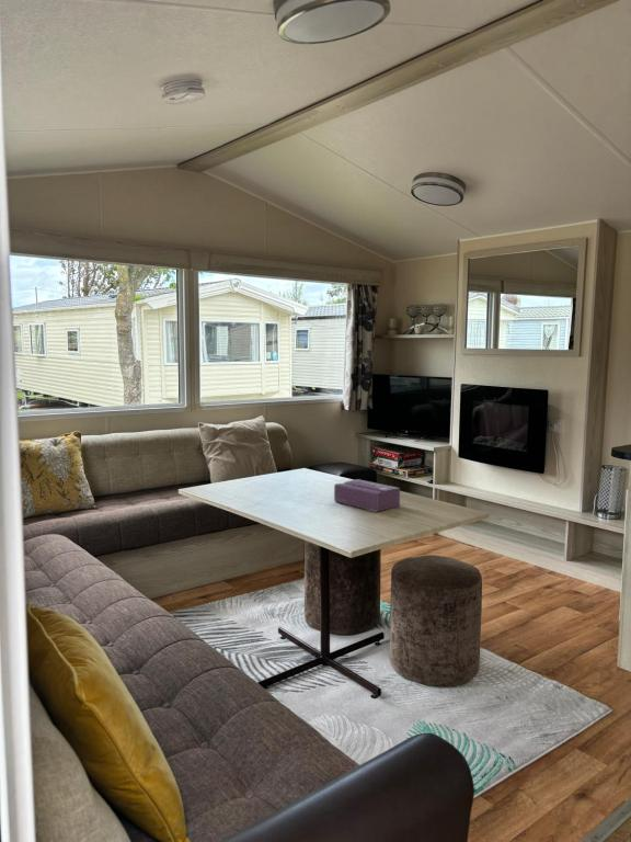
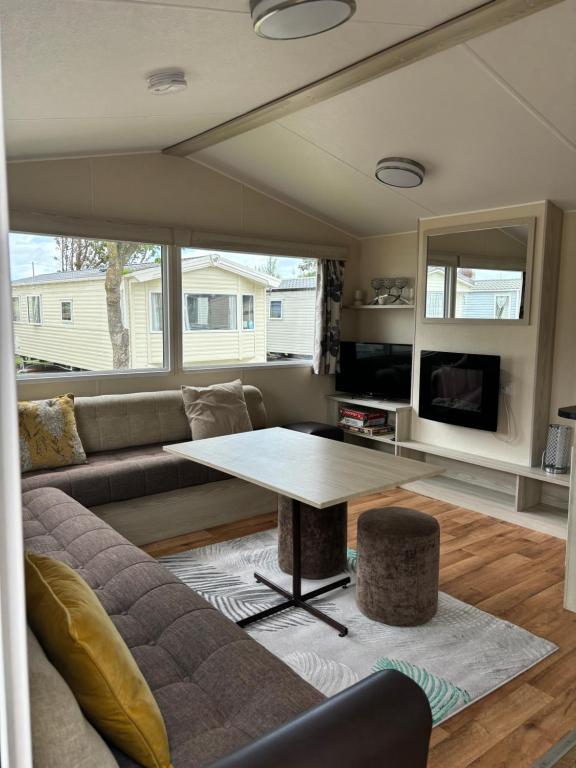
- tissue box [333,478,401,513]
